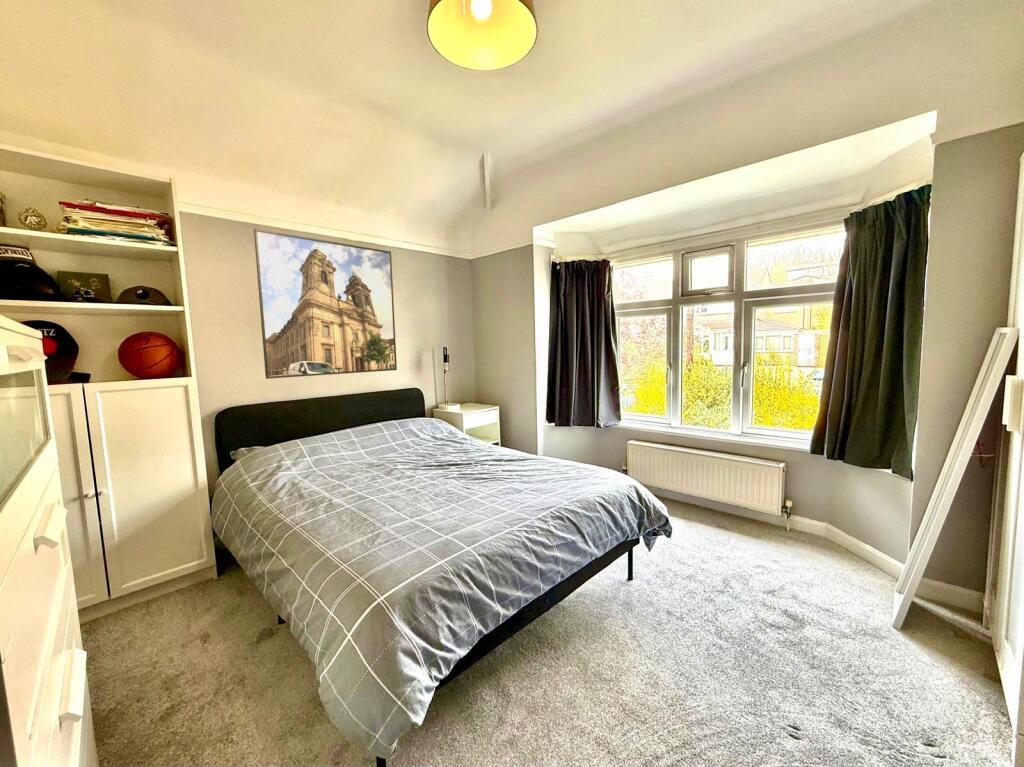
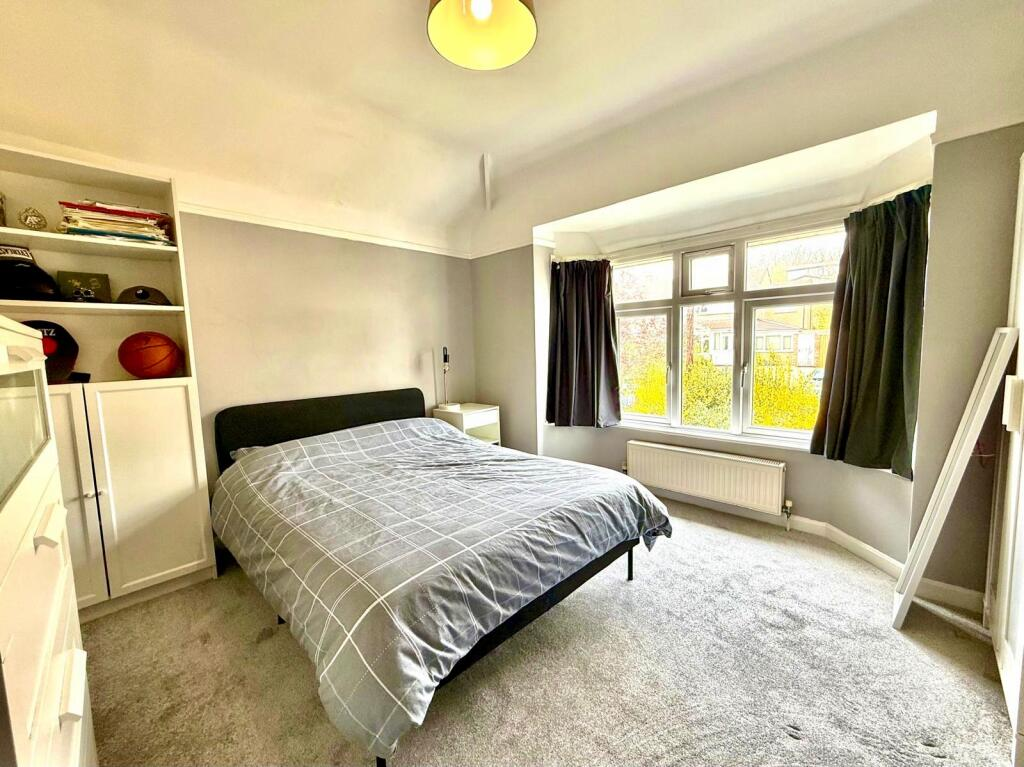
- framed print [253,228,398,380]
